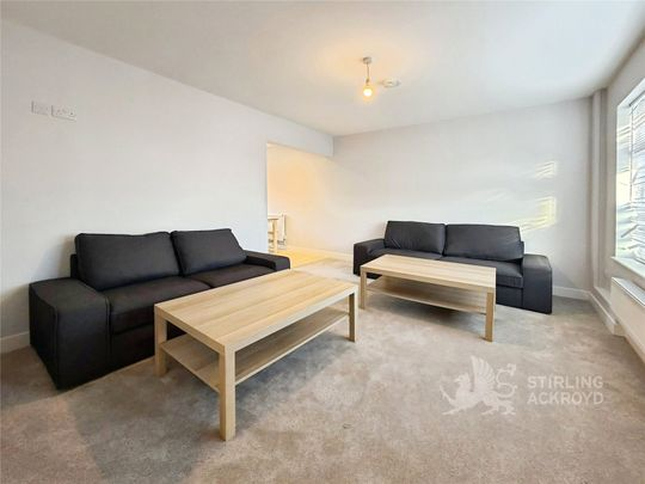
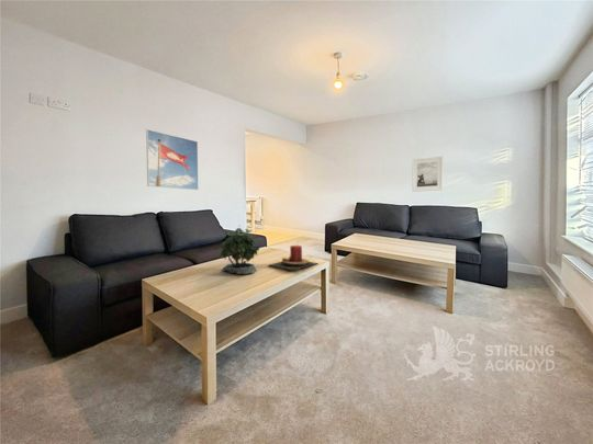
+ candle [267,244,320,271]
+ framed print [411,156,445,193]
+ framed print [145,128,200,191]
+ potted plant [219,224,260,275]
